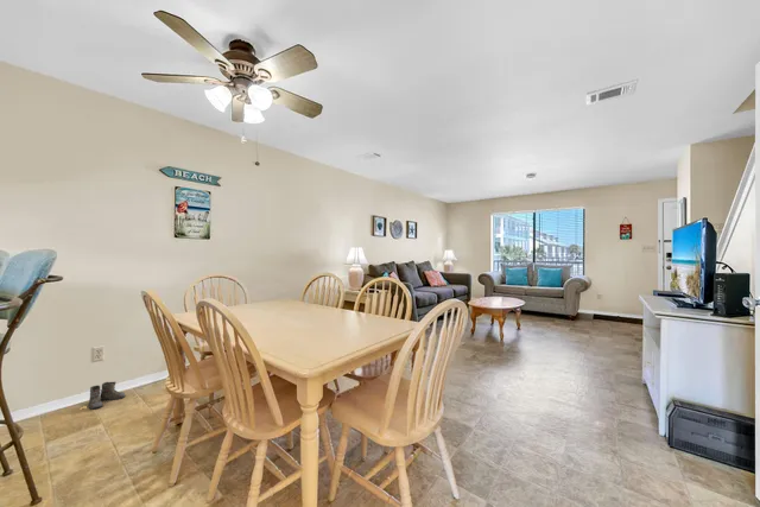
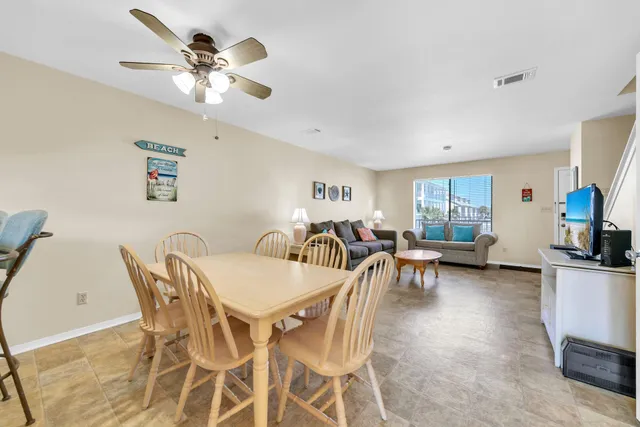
- boots [88,381,126,410]
